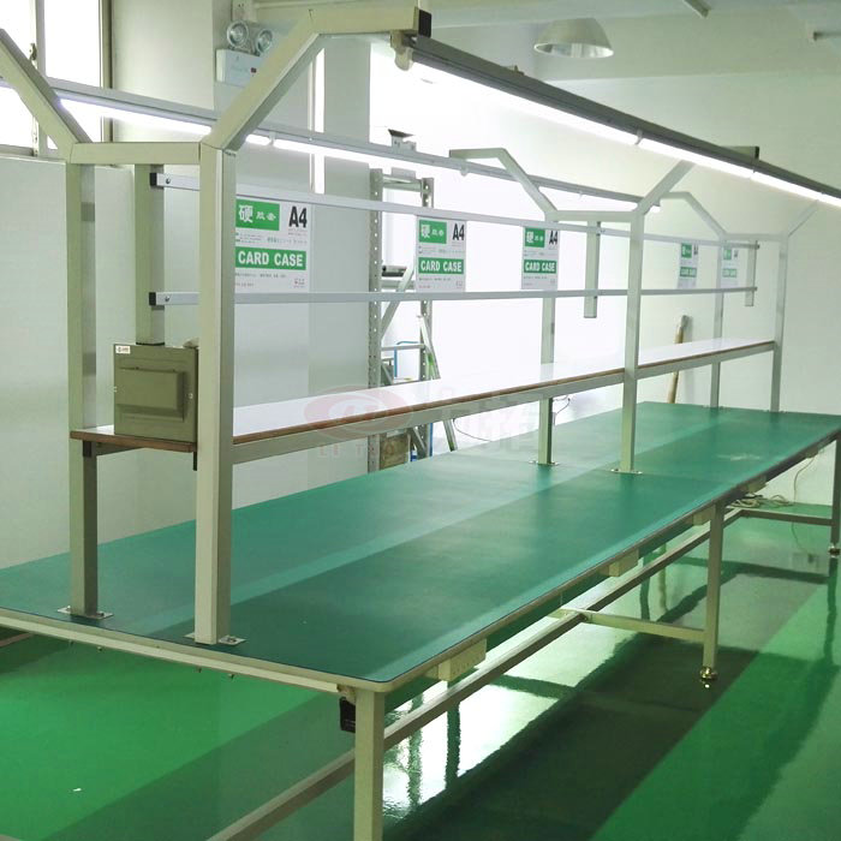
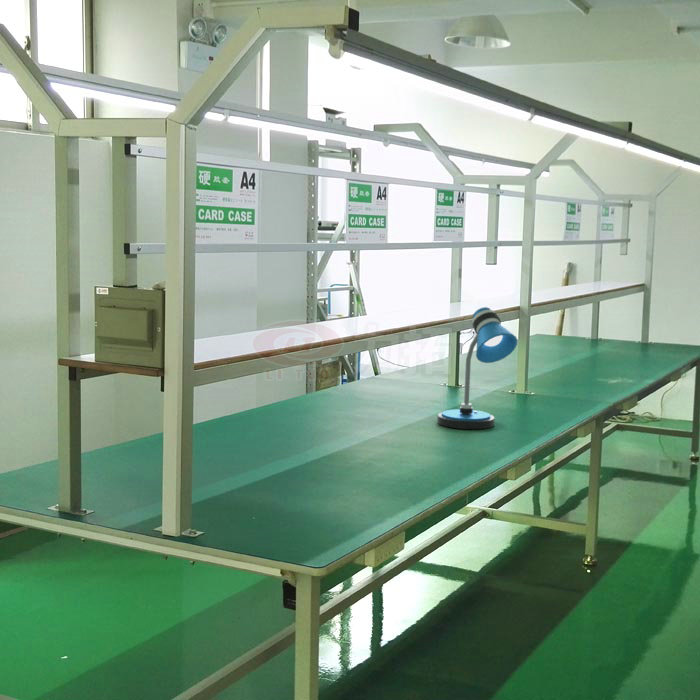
+ desk lamp [436,306,519,430]
